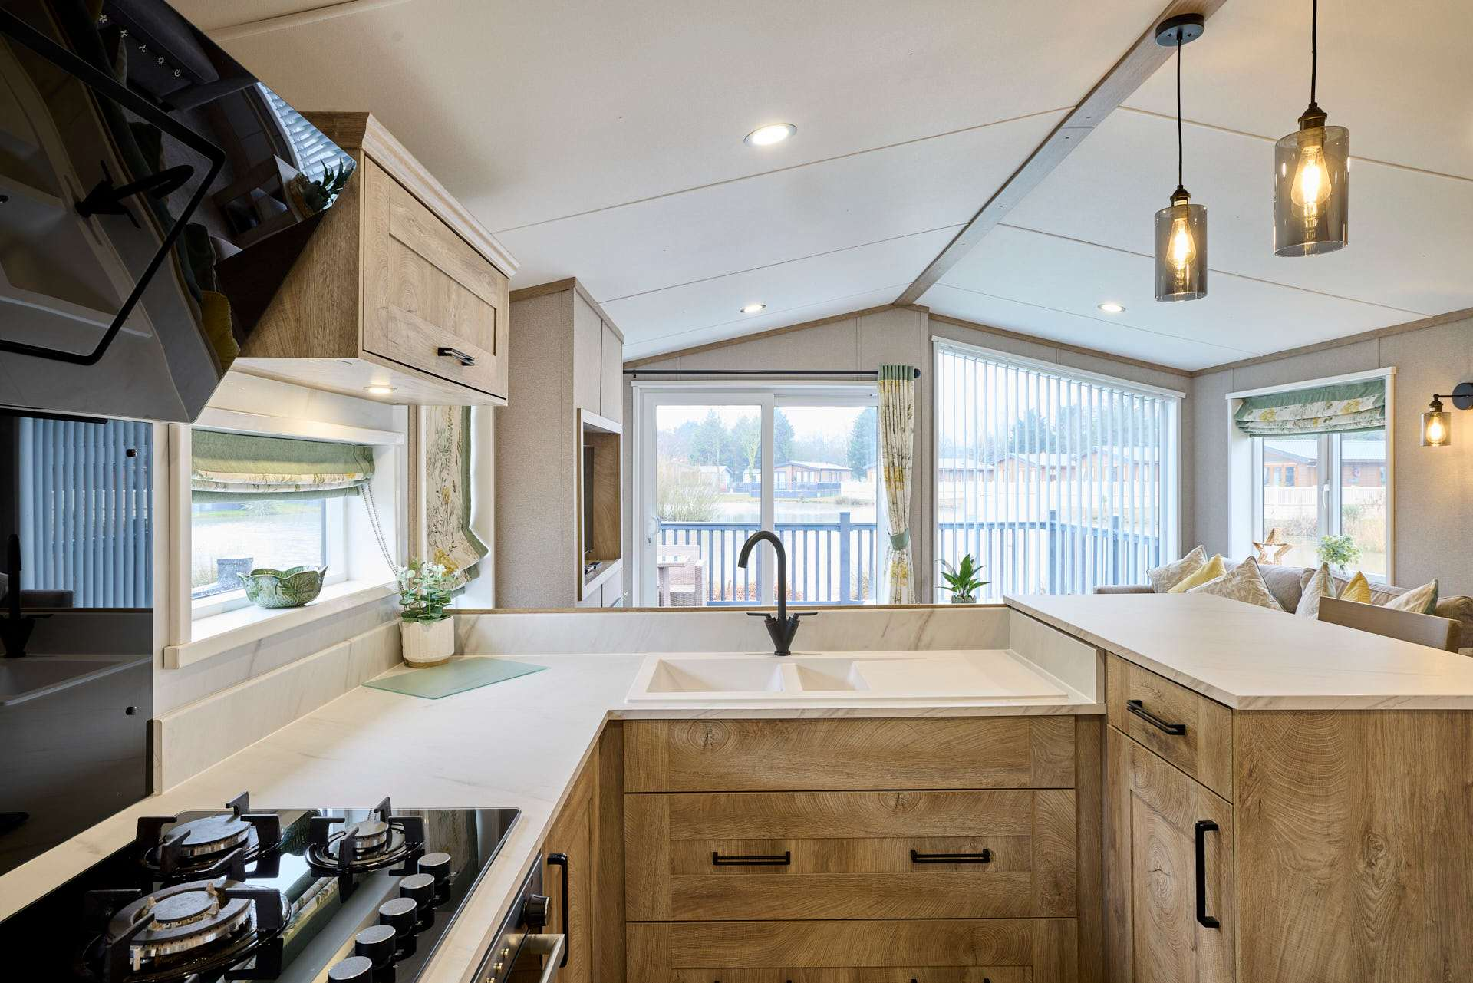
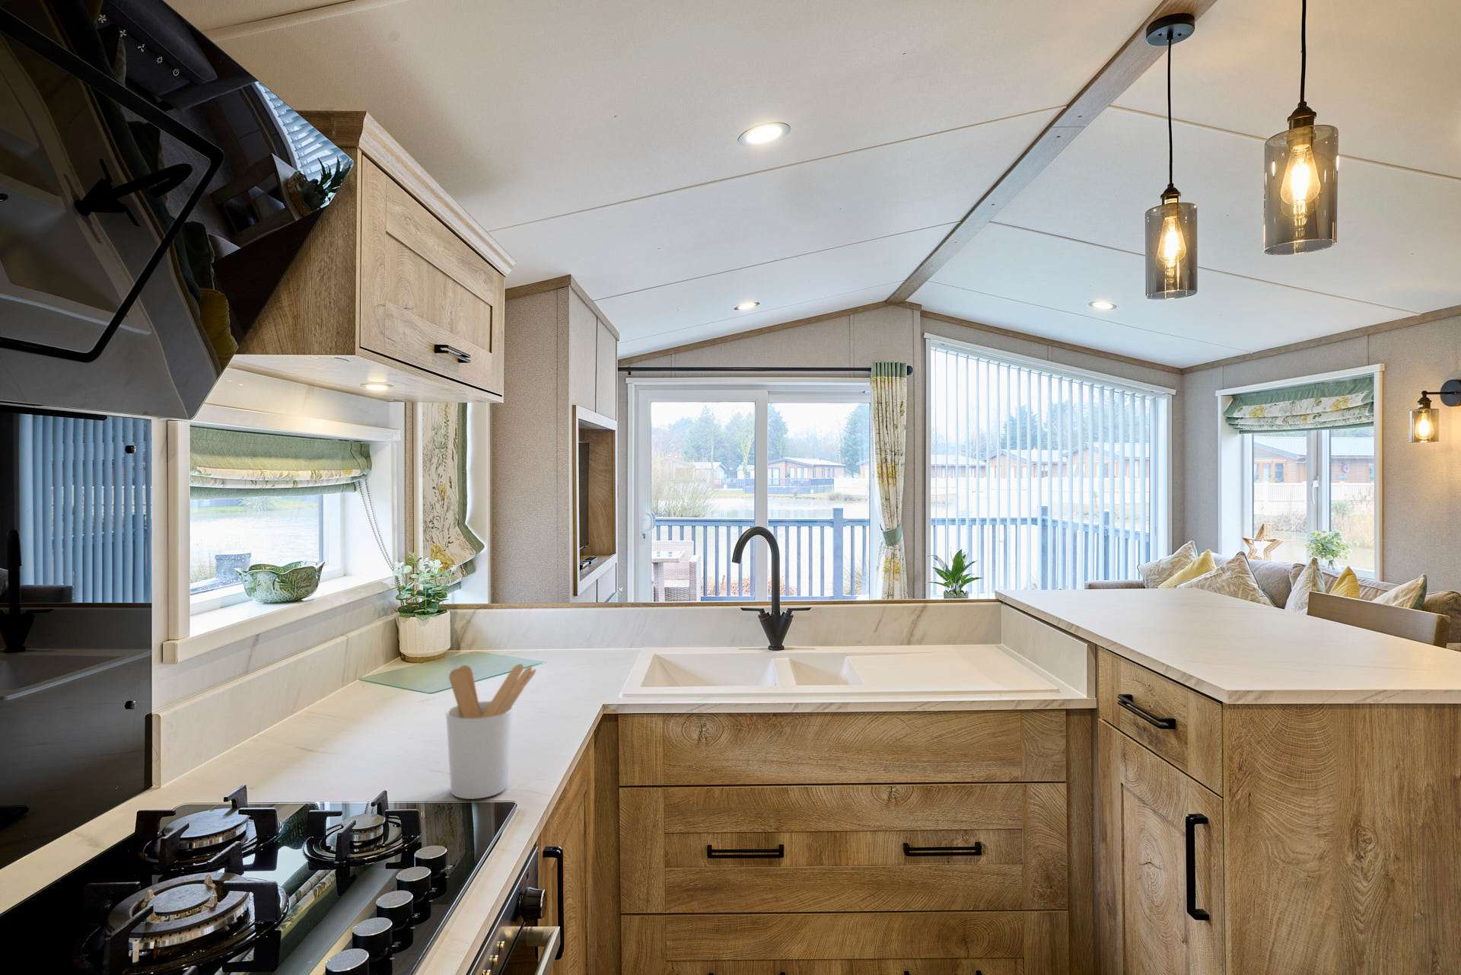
+ utensil holder [445,663,537,800]
